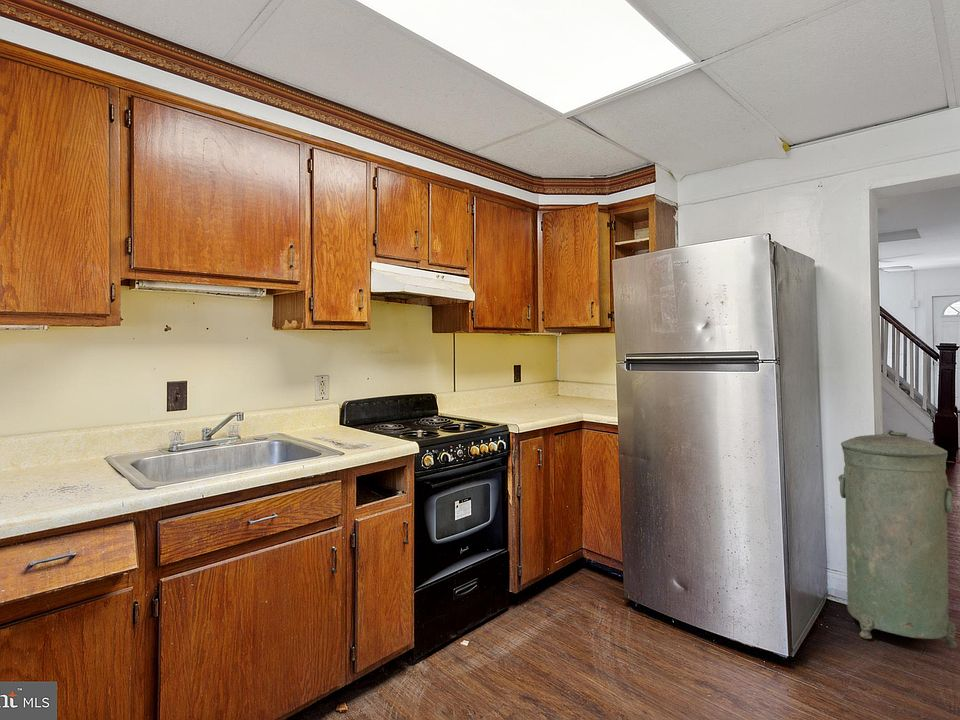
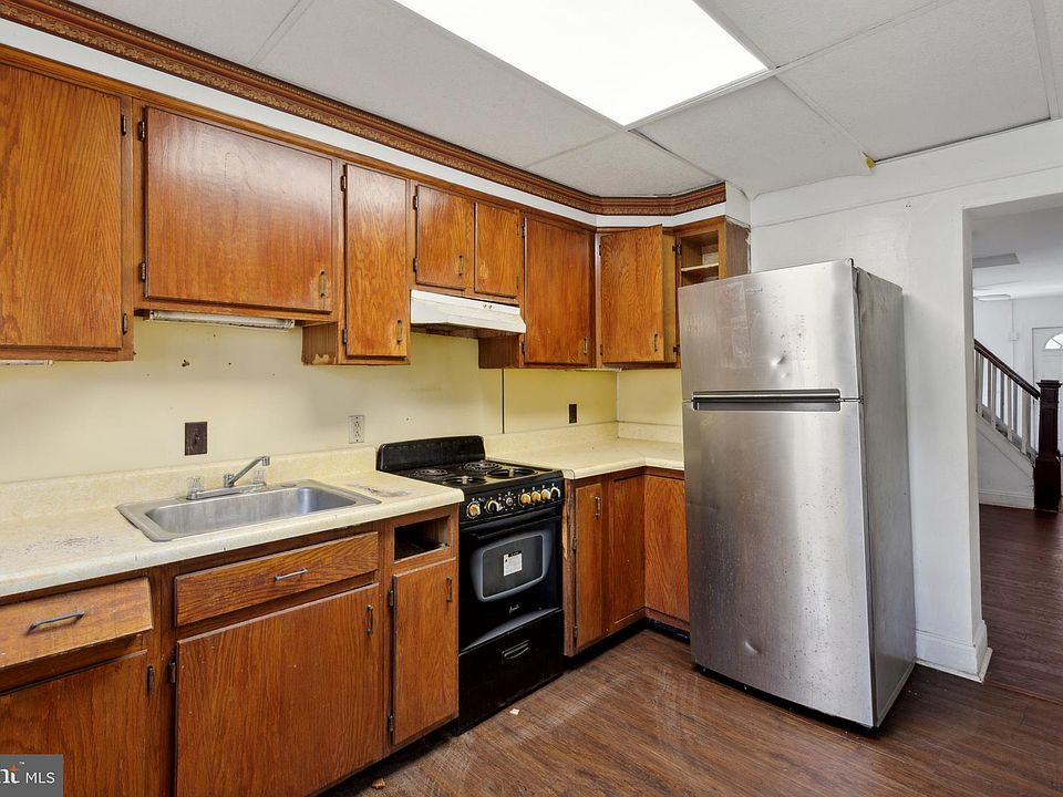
- trash can [837,429,958,649]
